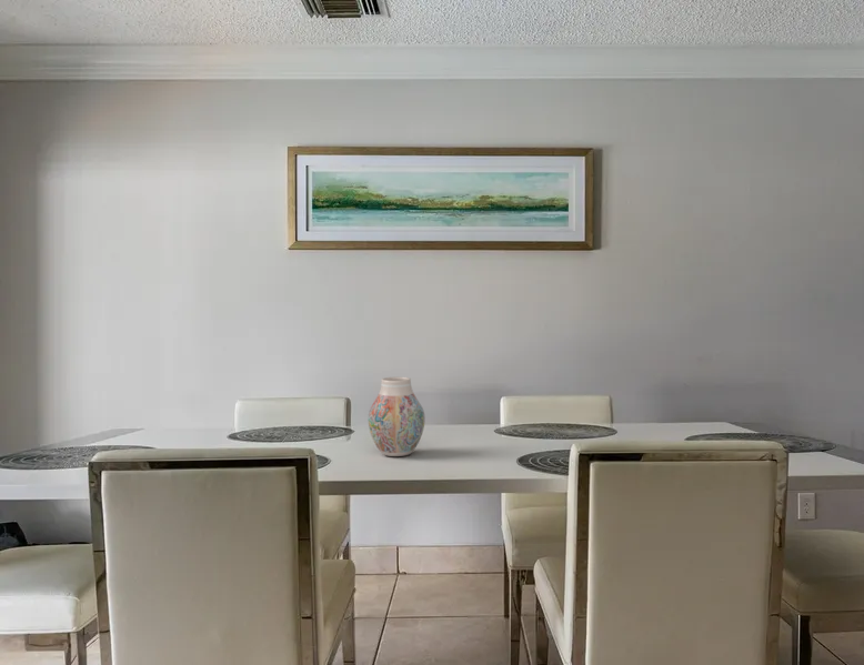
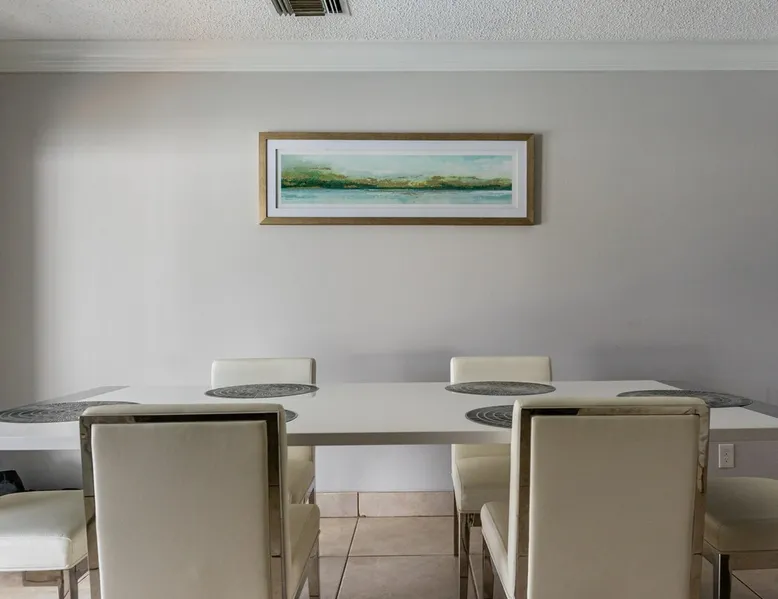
- vase [368,376,426,457]
